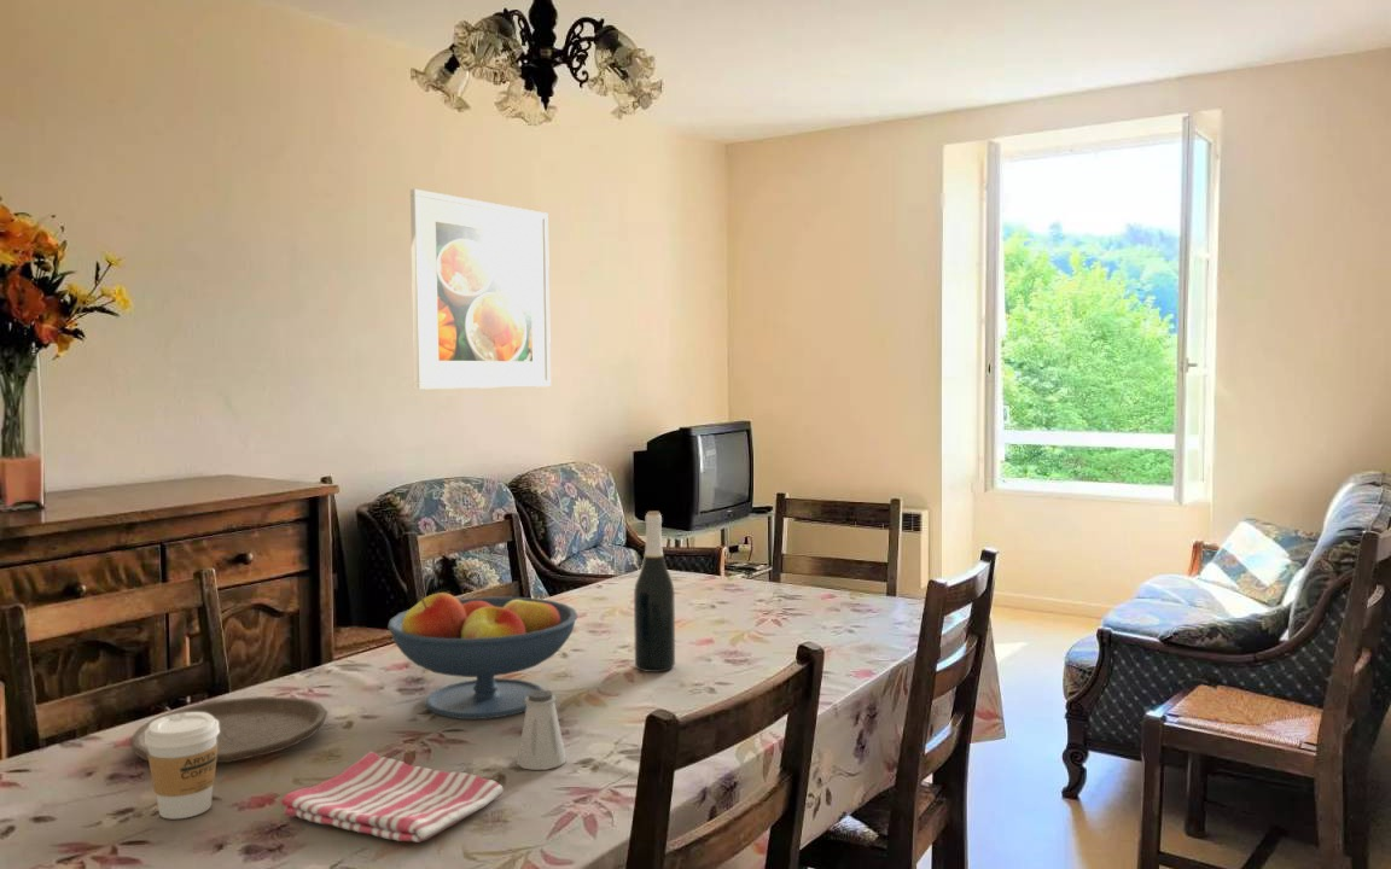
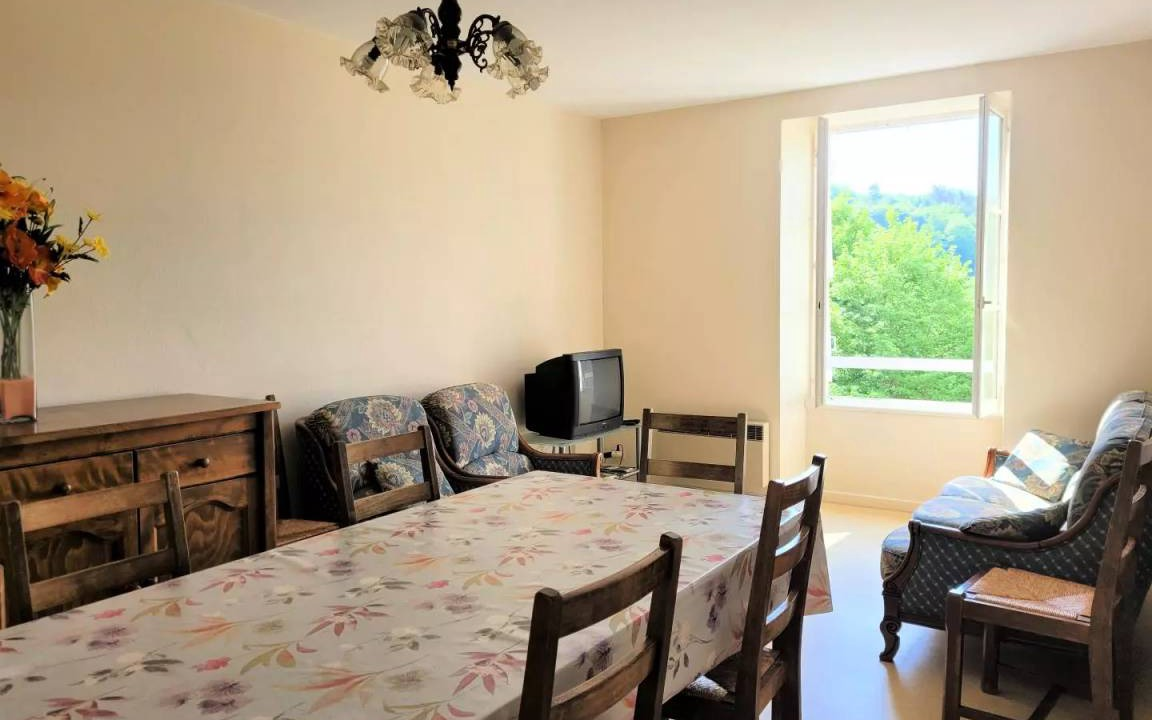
- wine bottle [633,511,676,673]
- dish towel [280,750,504,844]
- saltshaker [516,689,568,771]
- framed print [409,188,552,391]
- coffee cup [145,712,220,820]
- fruit bowl [386,591,578,721]
- plate [129,695,328,764]
